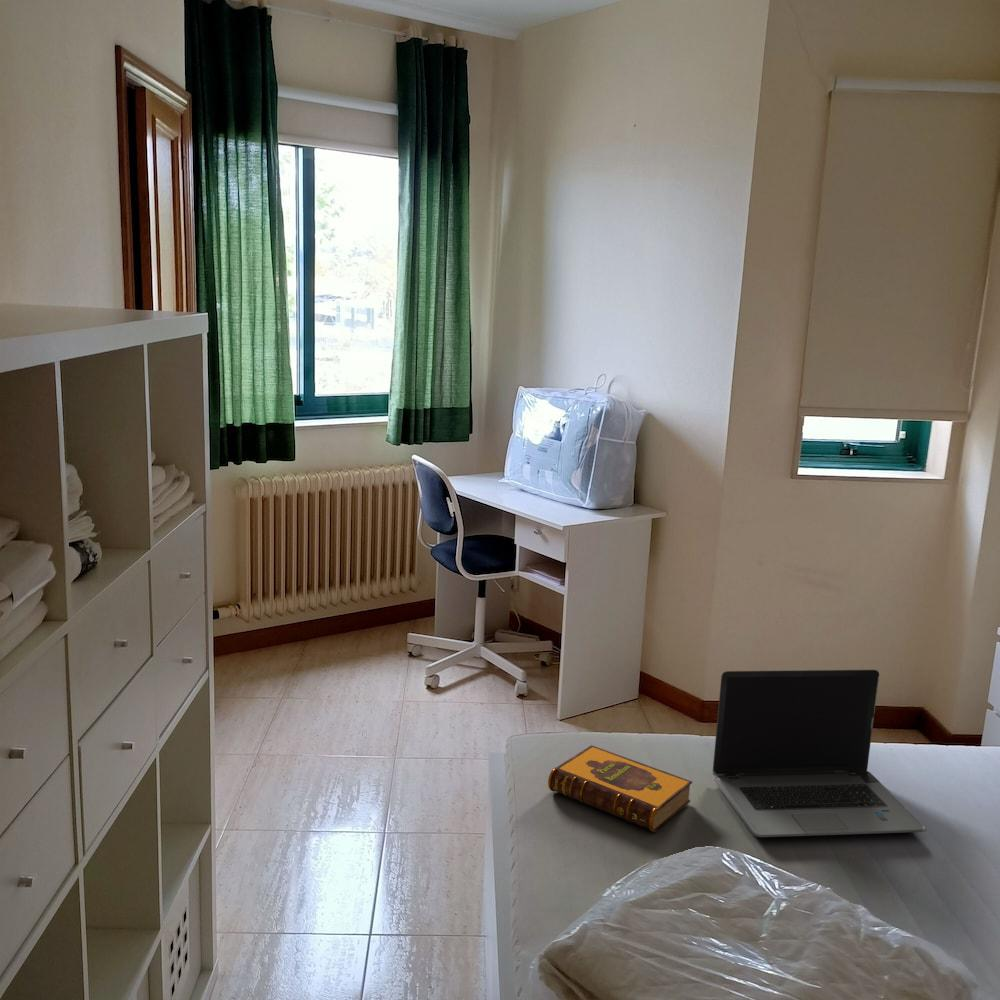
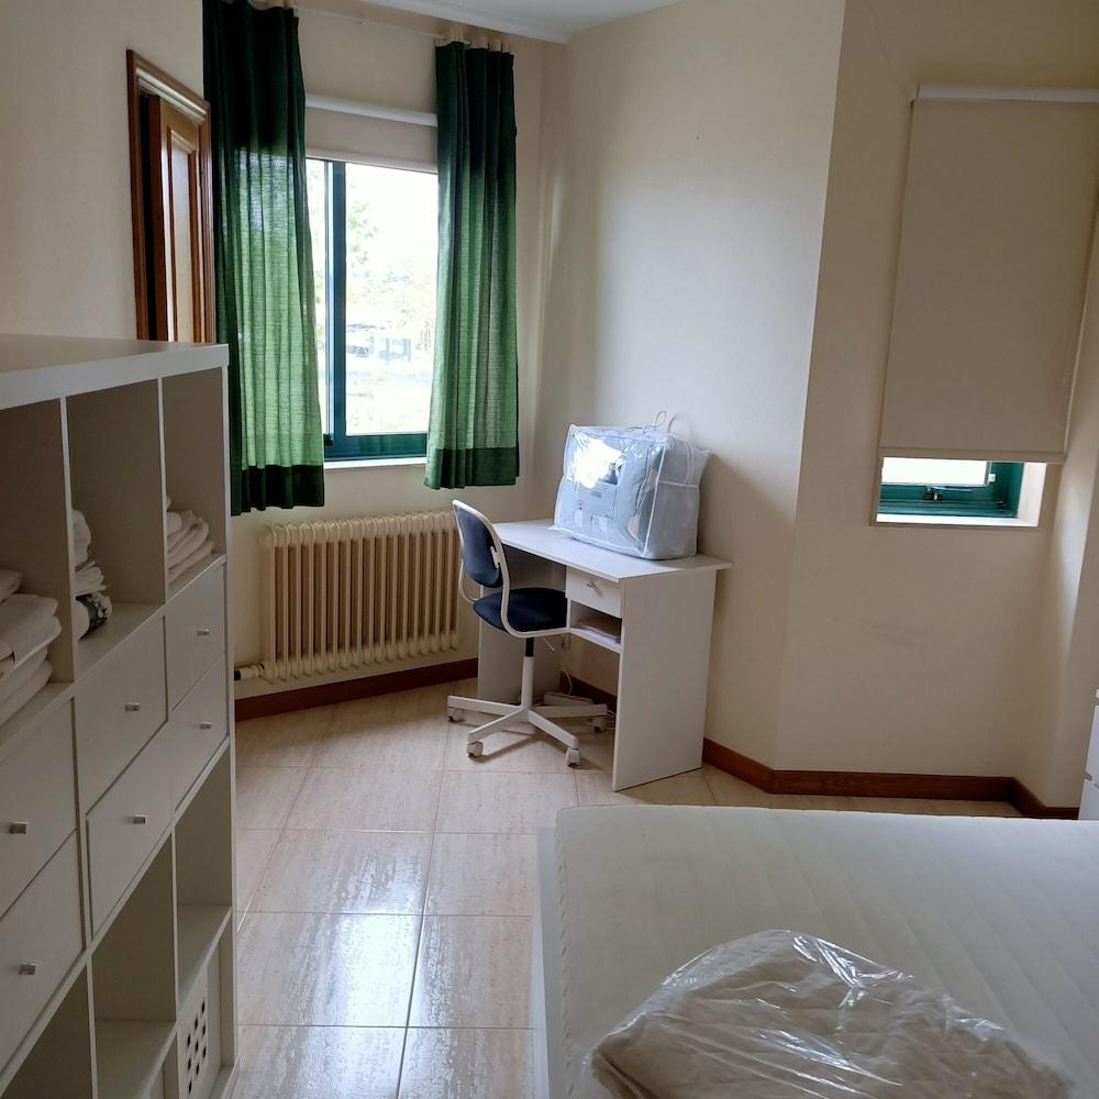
- laptop computer [711,669,927,838]
- hardback book [547,744,693,833]
